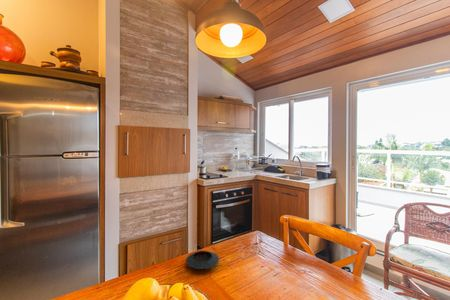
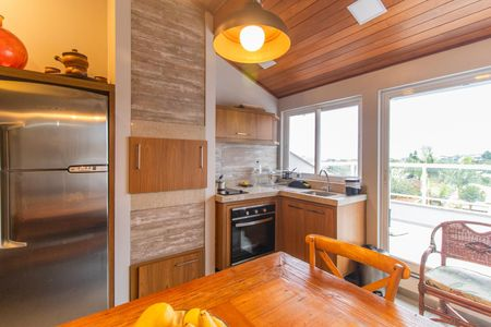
- saucer [185,250,220,270]
